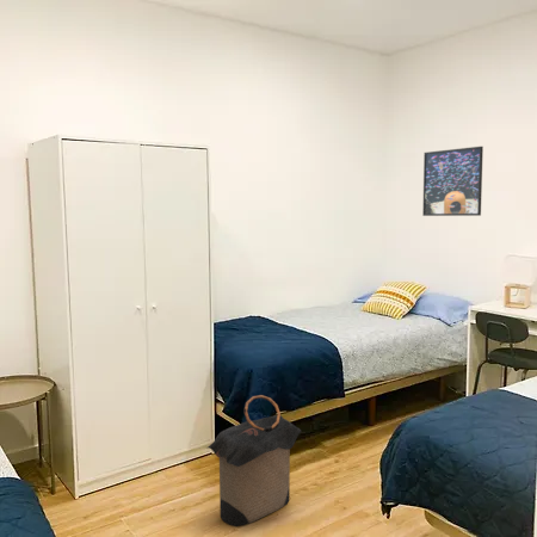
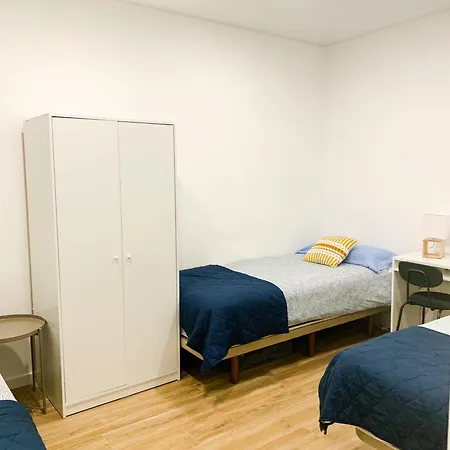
- laundry hamper [205,394,302,527]
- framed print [421,146,484,217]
